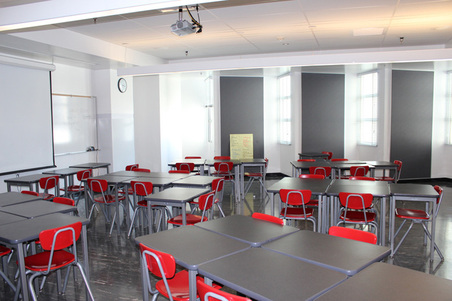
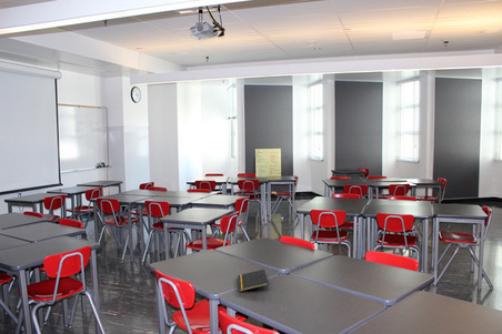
+ notepad [237,269,270,293]
